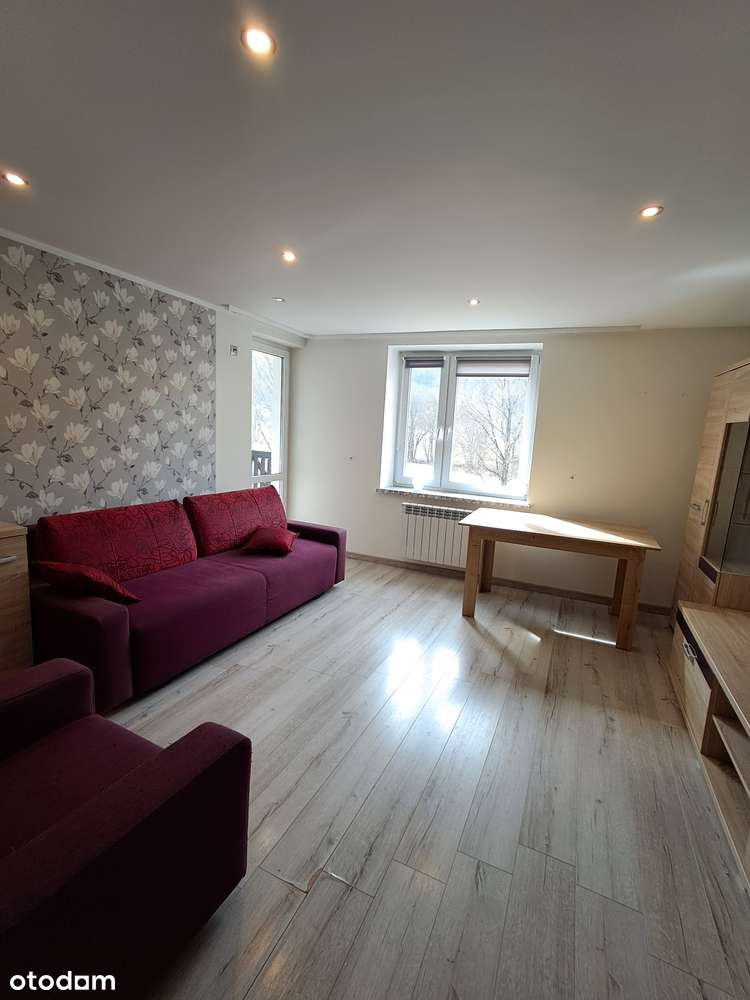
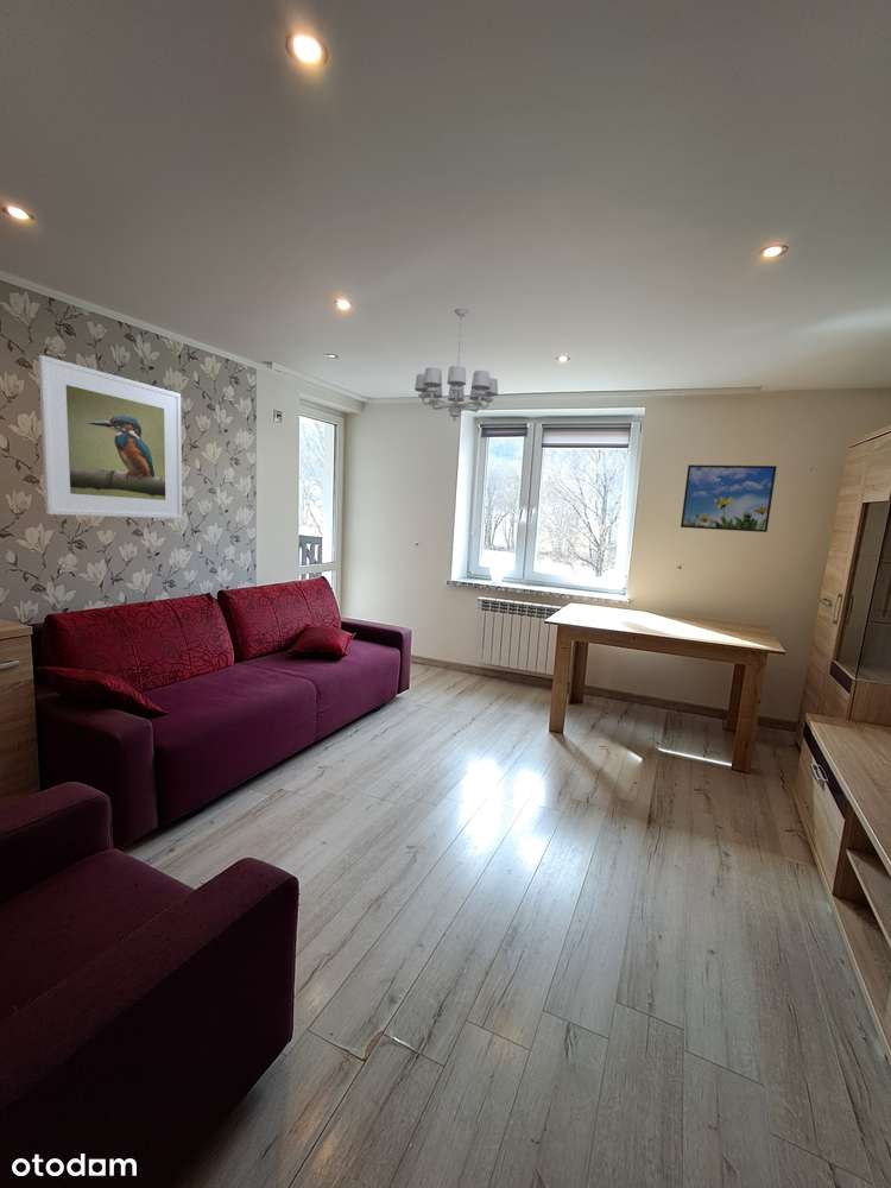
+ chandelier [413,307,499,422]
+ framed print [37,354,183,520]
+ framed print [680,463,778,533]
